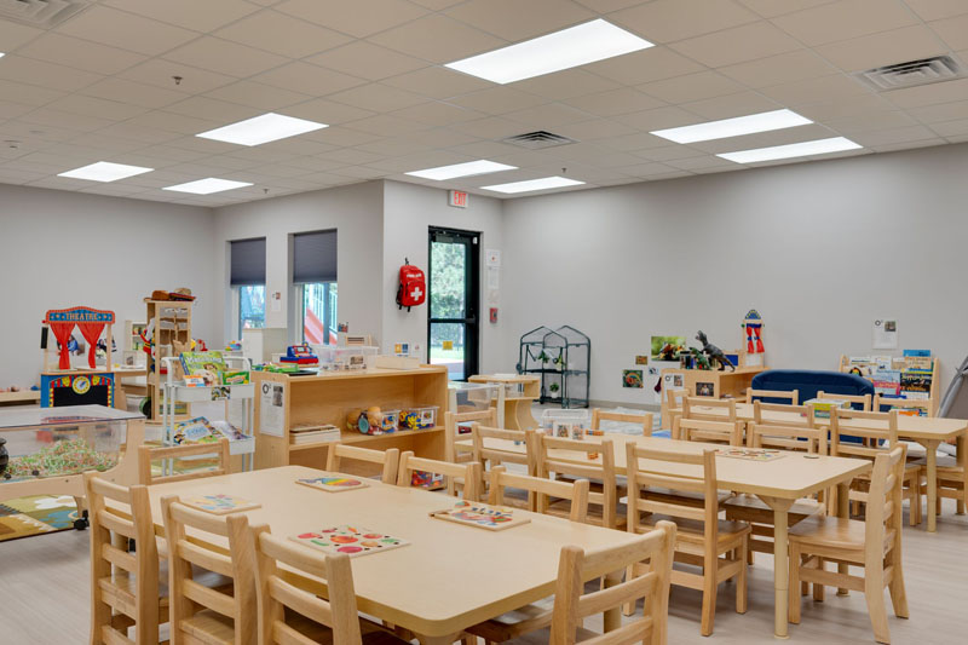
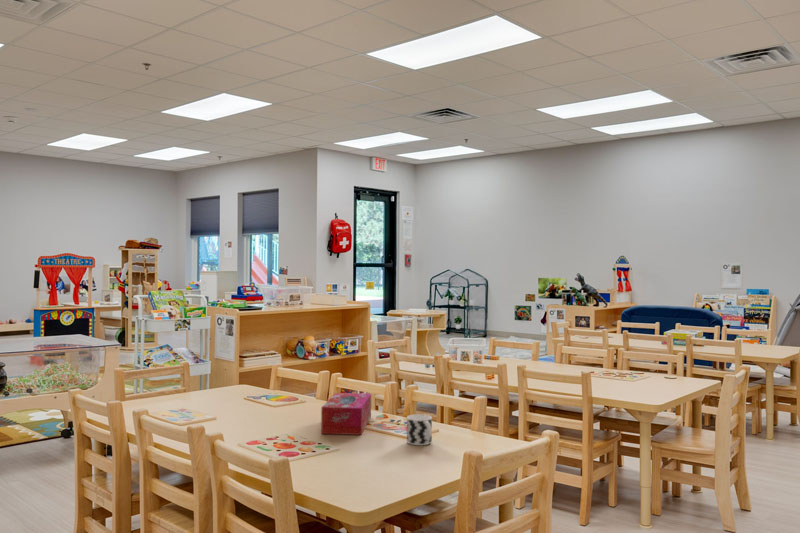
+ tissue box [320,392,372,436]
+ cup [406,413,433,446]
